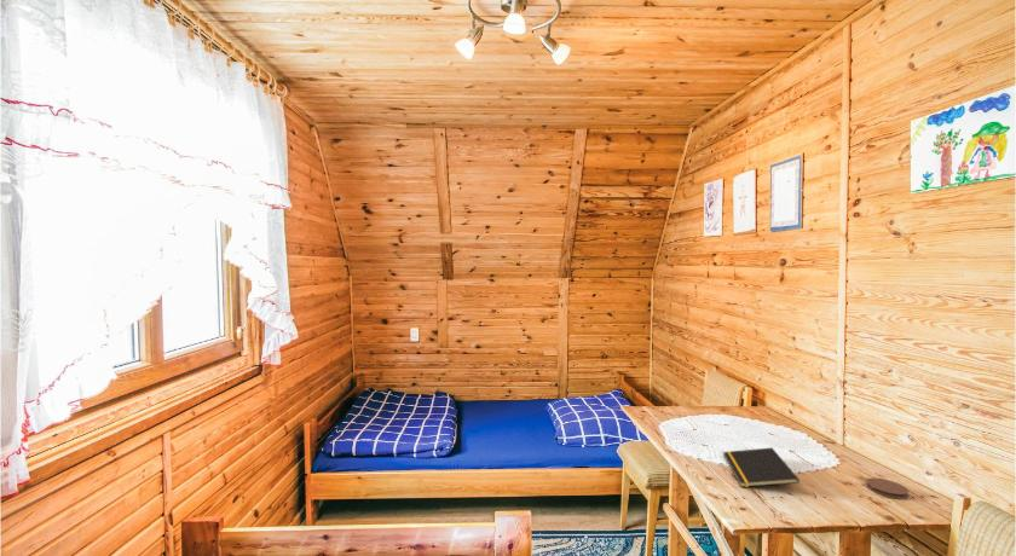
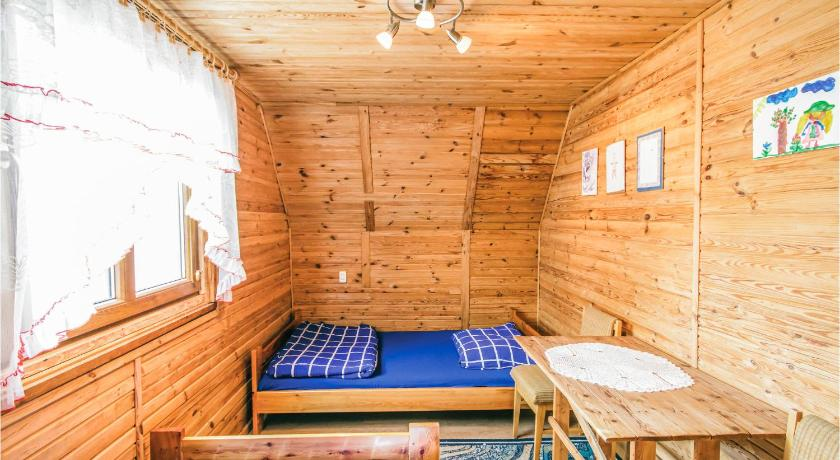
- coaster [866,476,910,500]
- notepad [722,446,801,488]
